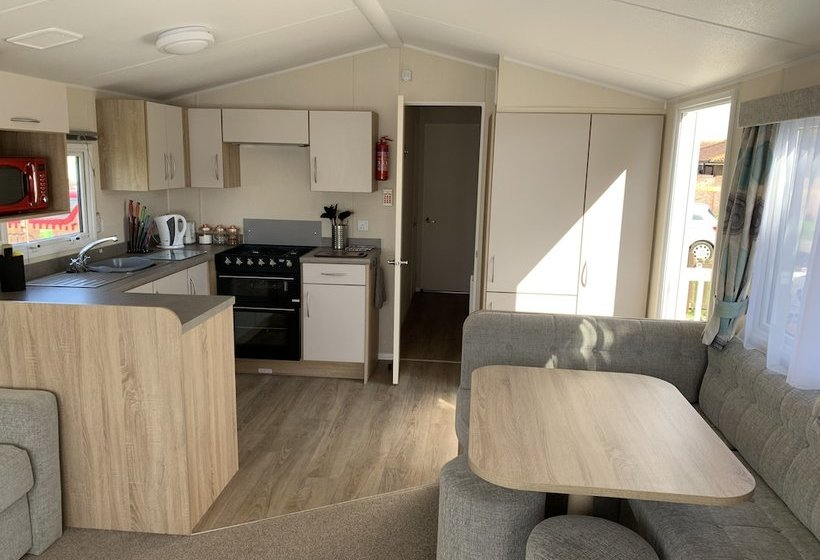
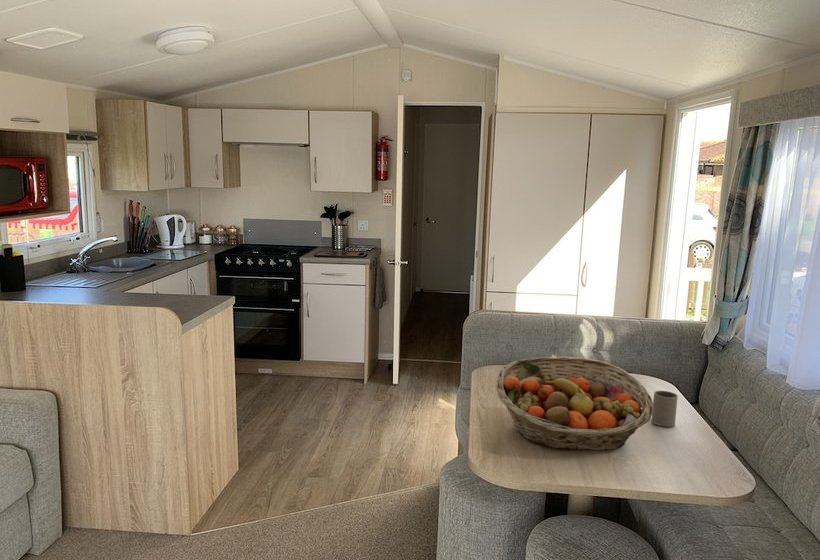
+ fruit basket [495,355,653,452]
+ mug [651,390,679,428]
